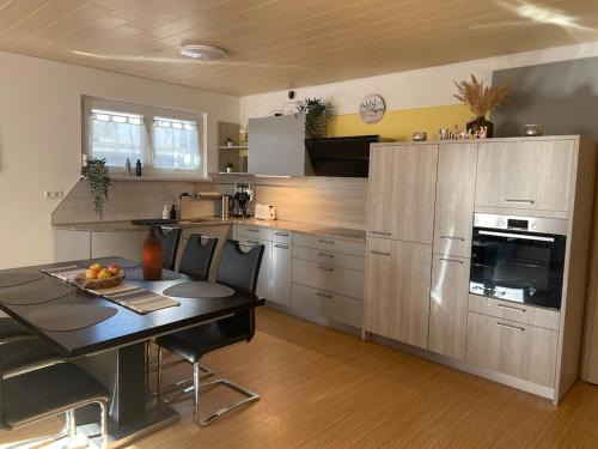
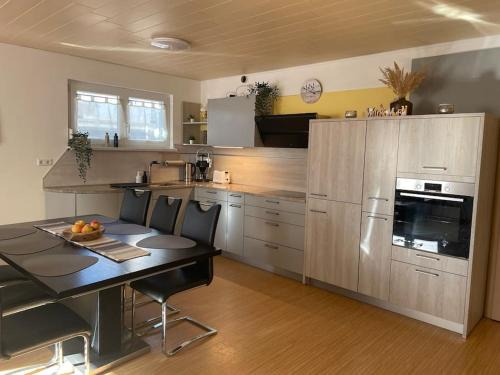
- bottle [141,226,164,281]
